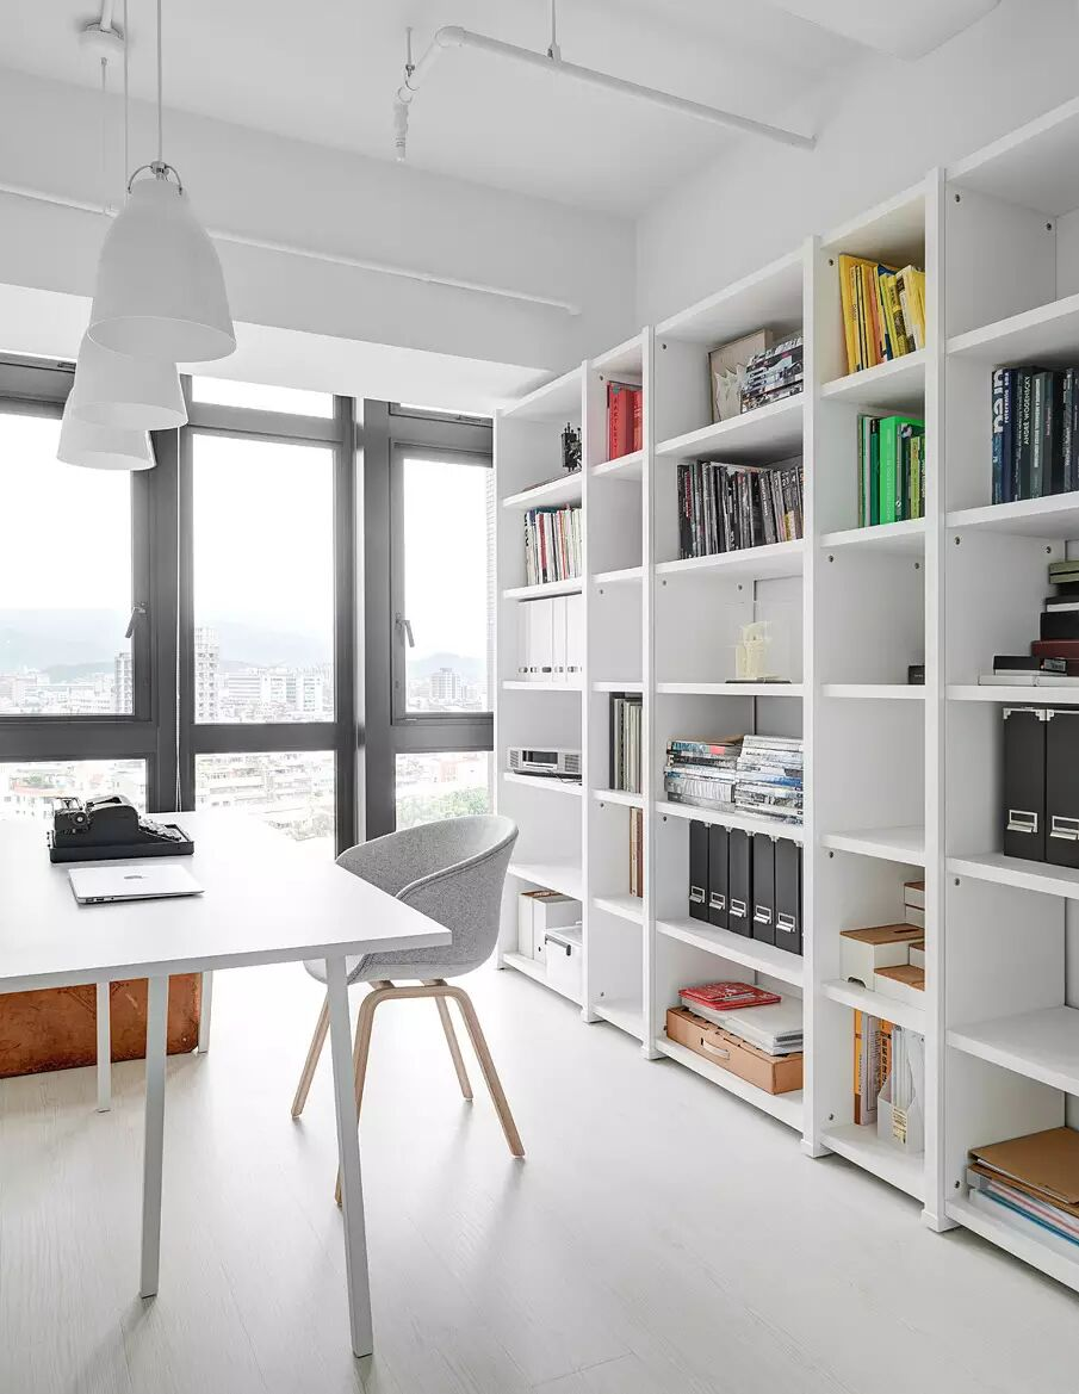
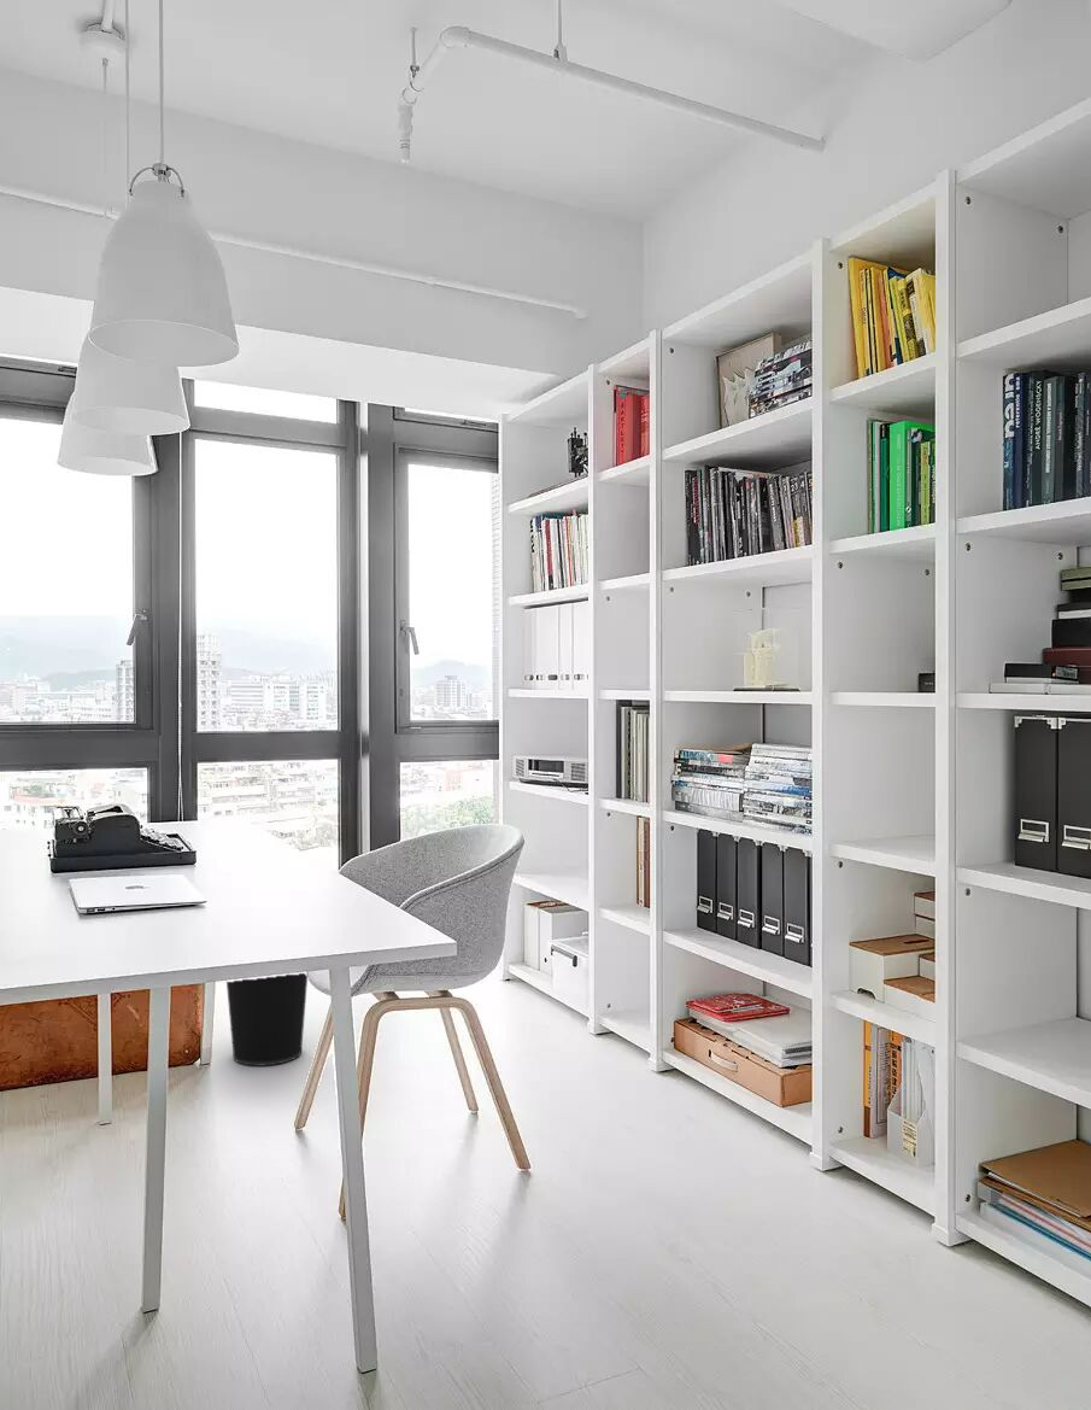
+ wastebasket [225,972,309,1067]
